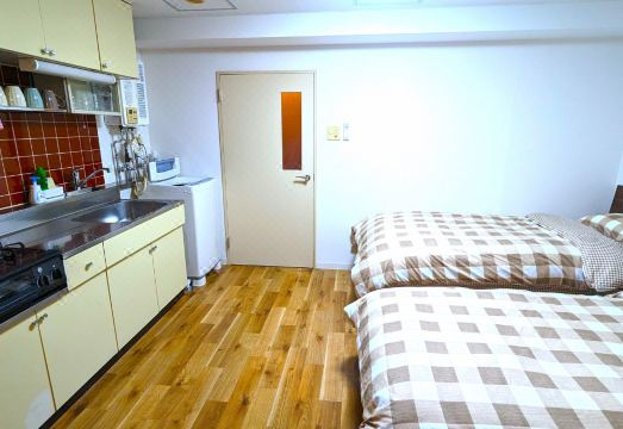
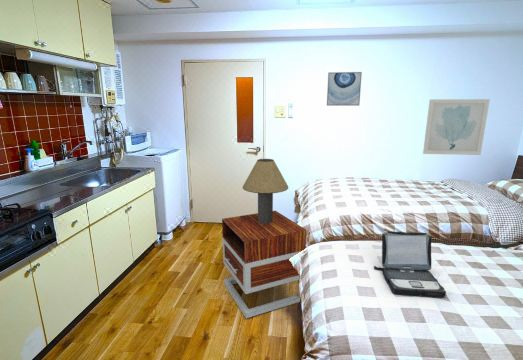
+ wall art [422,98,491,156]
+ table lamp [242,158,289,224]
+ laptop [373,230,447,298]
+ wall art [326,71,363,107]
+ nightstand [221,210,307,319]
